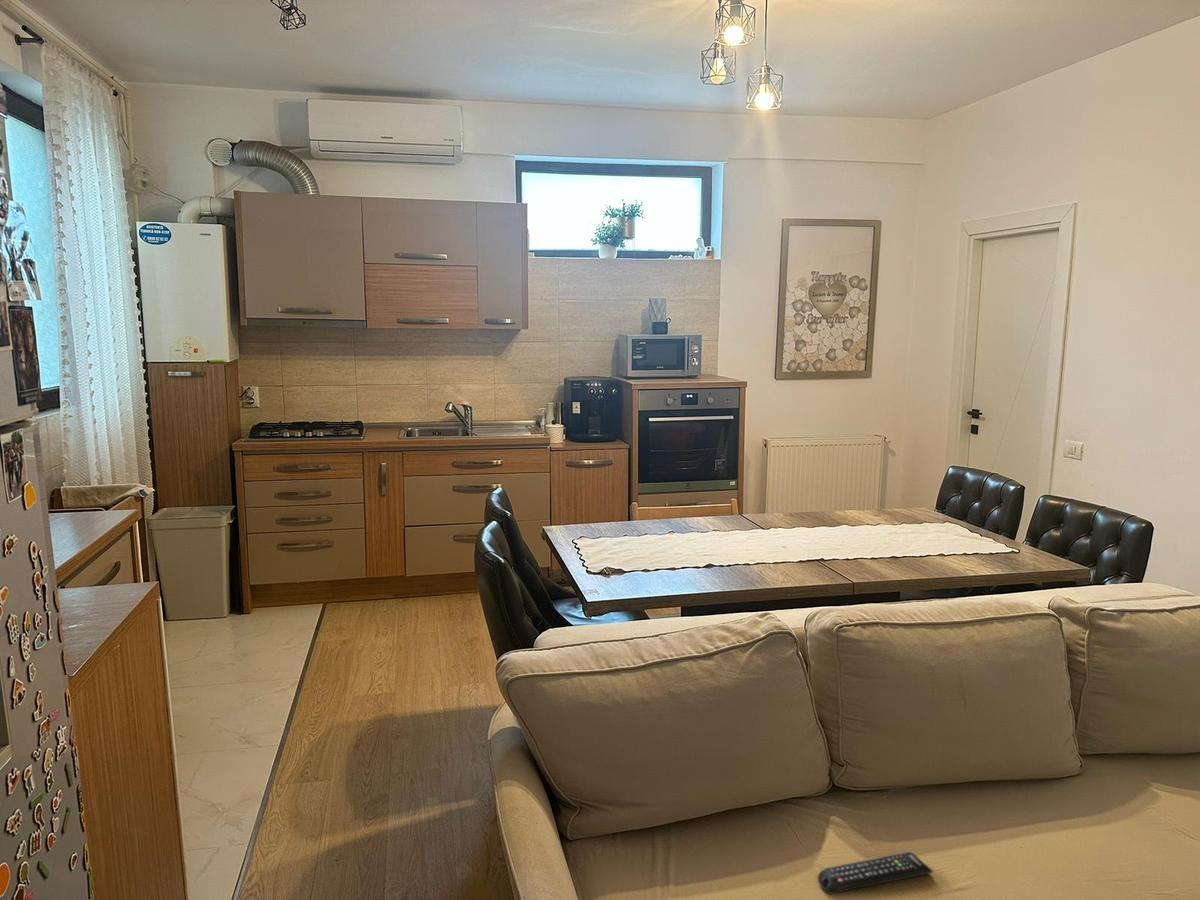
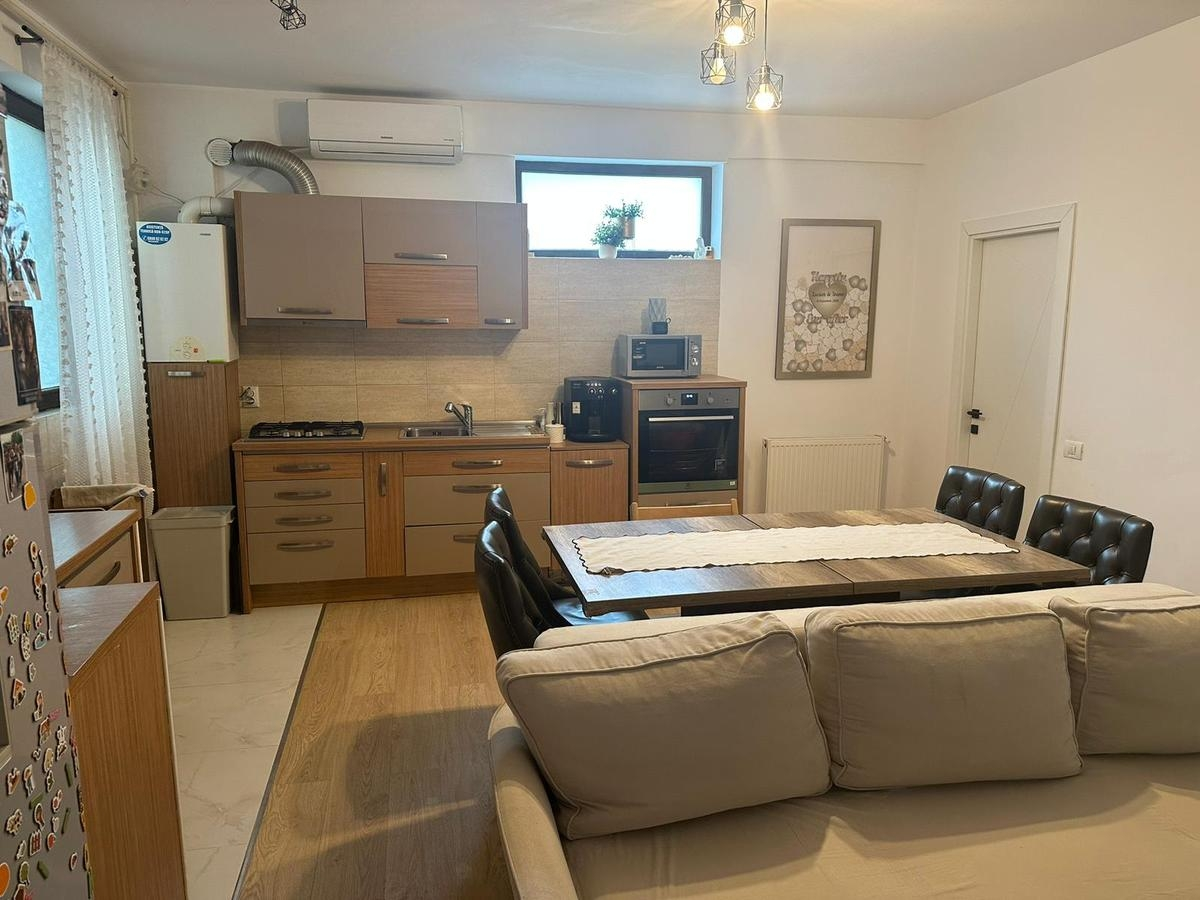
- remote control [817,851,934,895]
